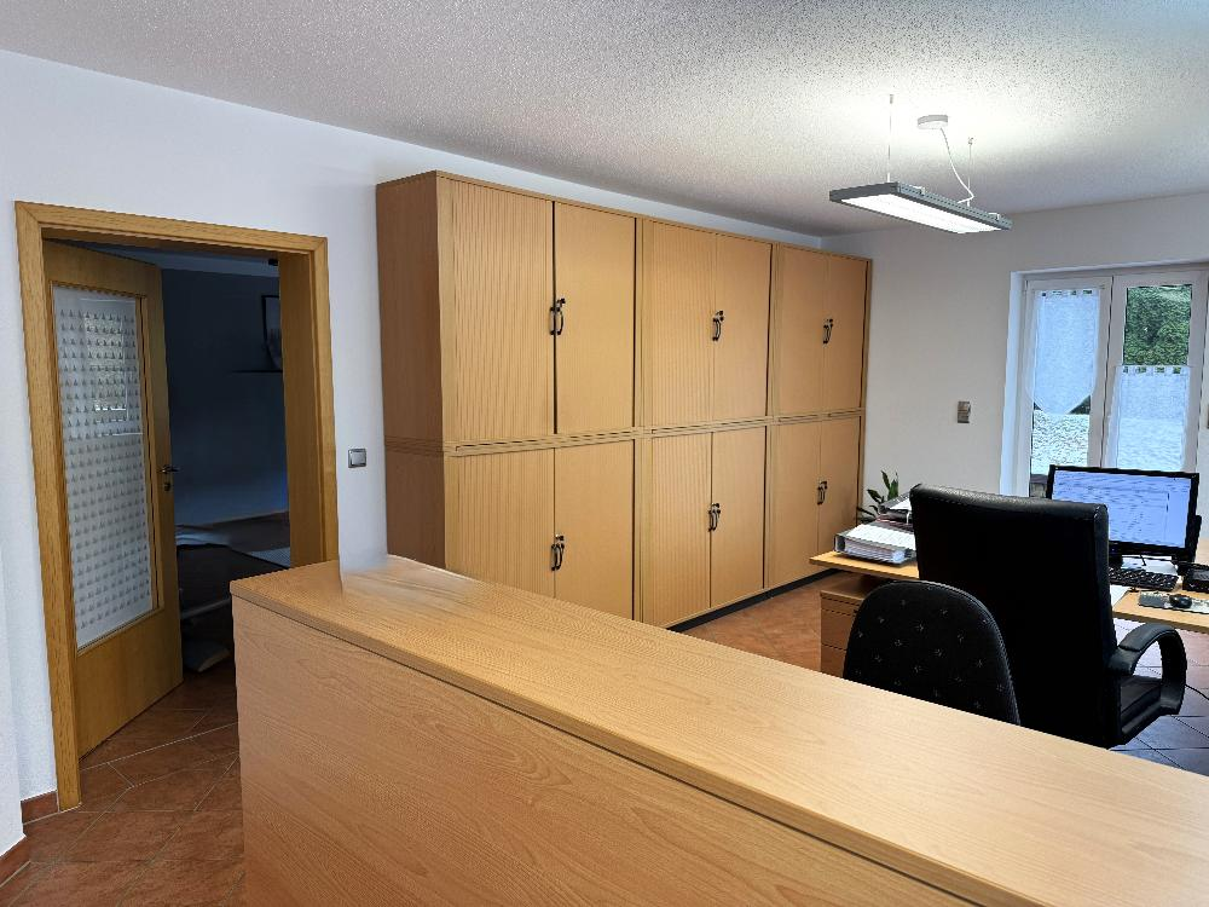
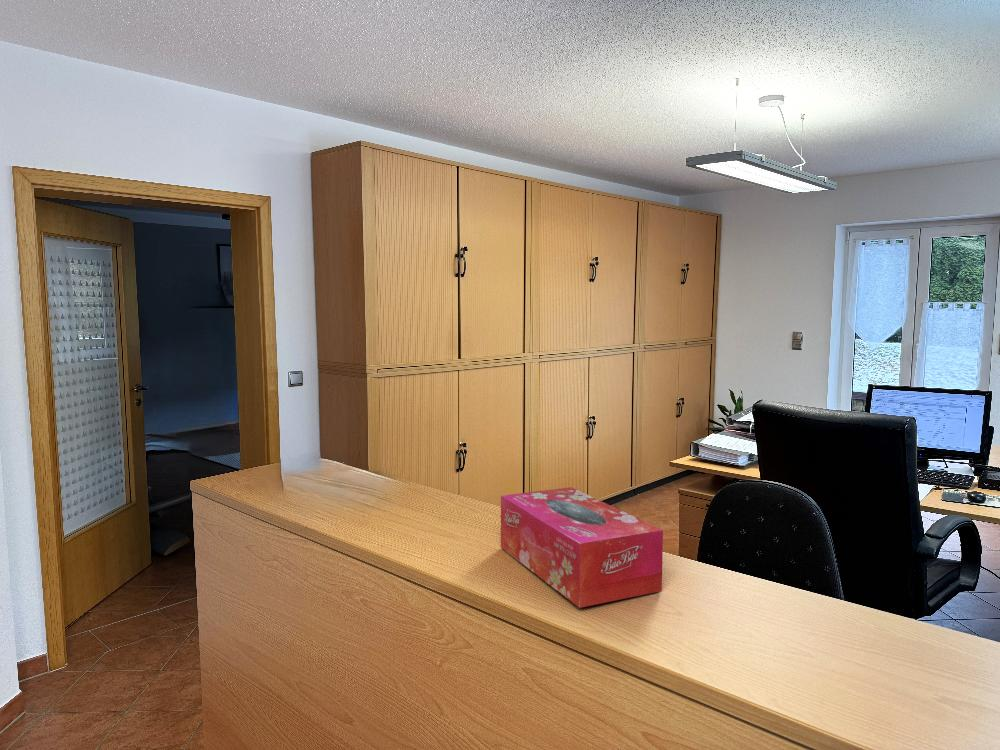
+ tissue box [500,486,664,609]
